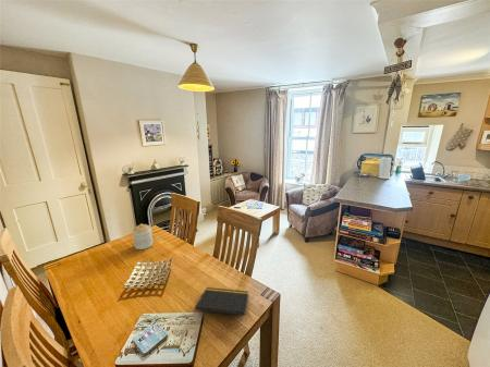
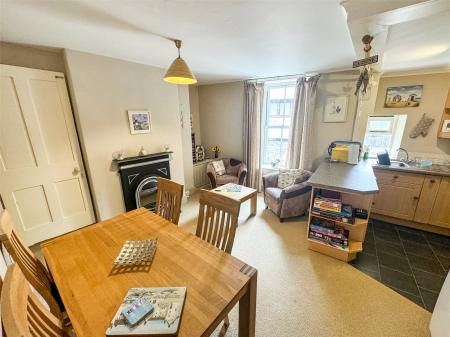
- jar [132,223,155,250]
- notepad [194,286,249,321]
